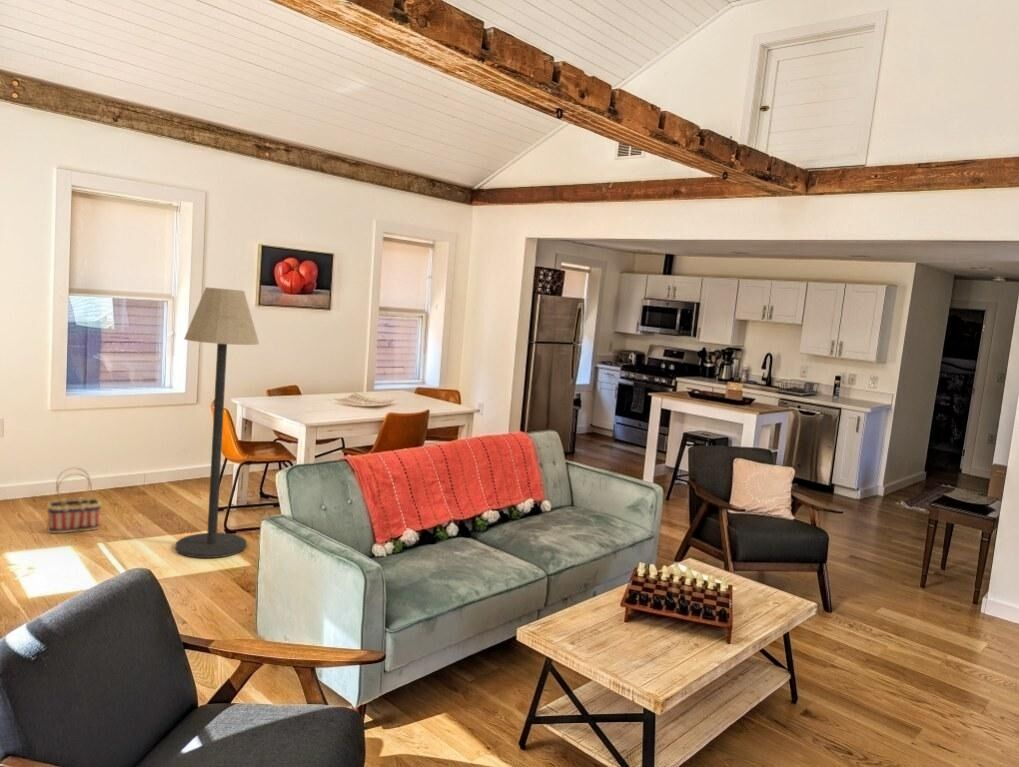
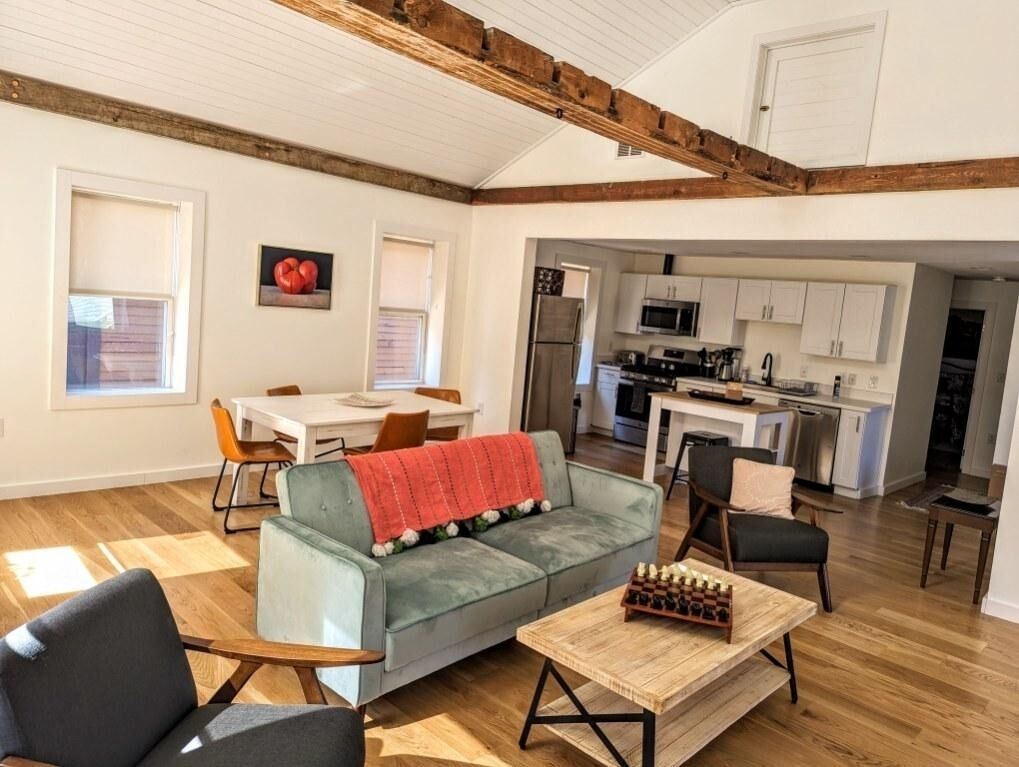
- basket [46,467,102,534]
- floor lamp [174,286,260,559]
